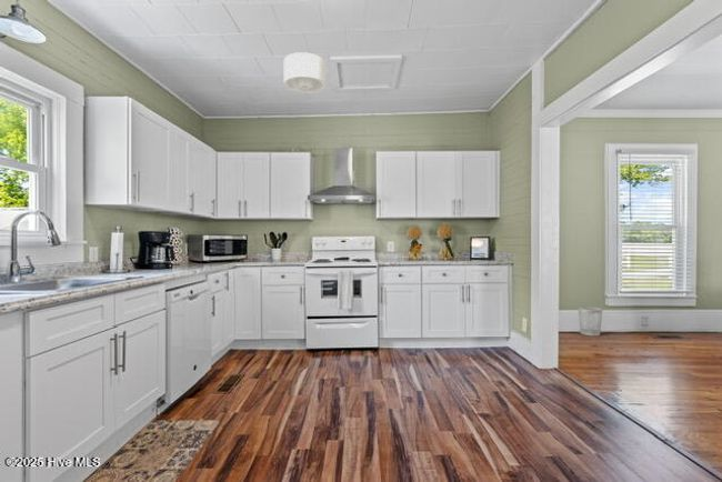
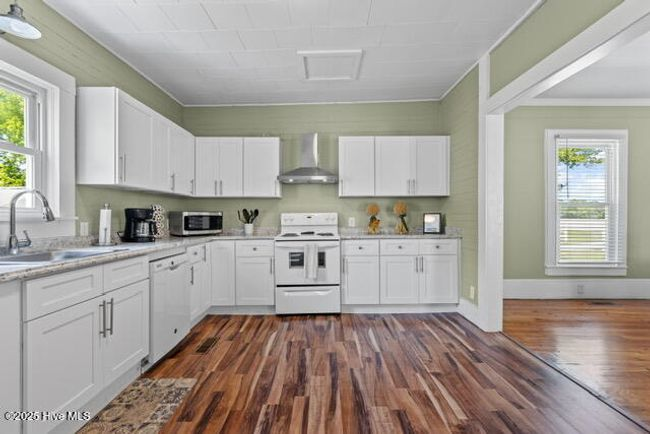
- wastebasket [578,305,603,338]
- ceiling light [283,51,327,93]
